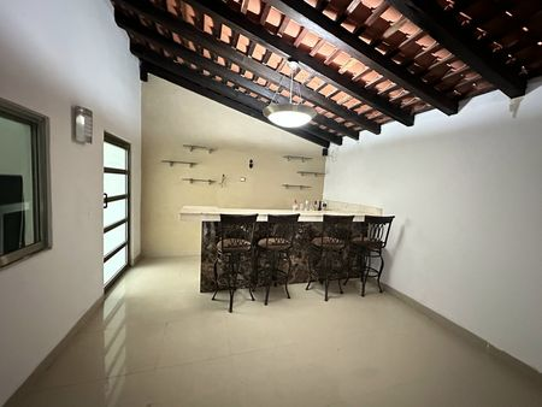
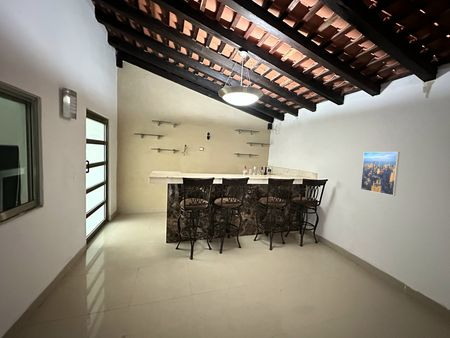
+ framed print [360,151,401,197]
